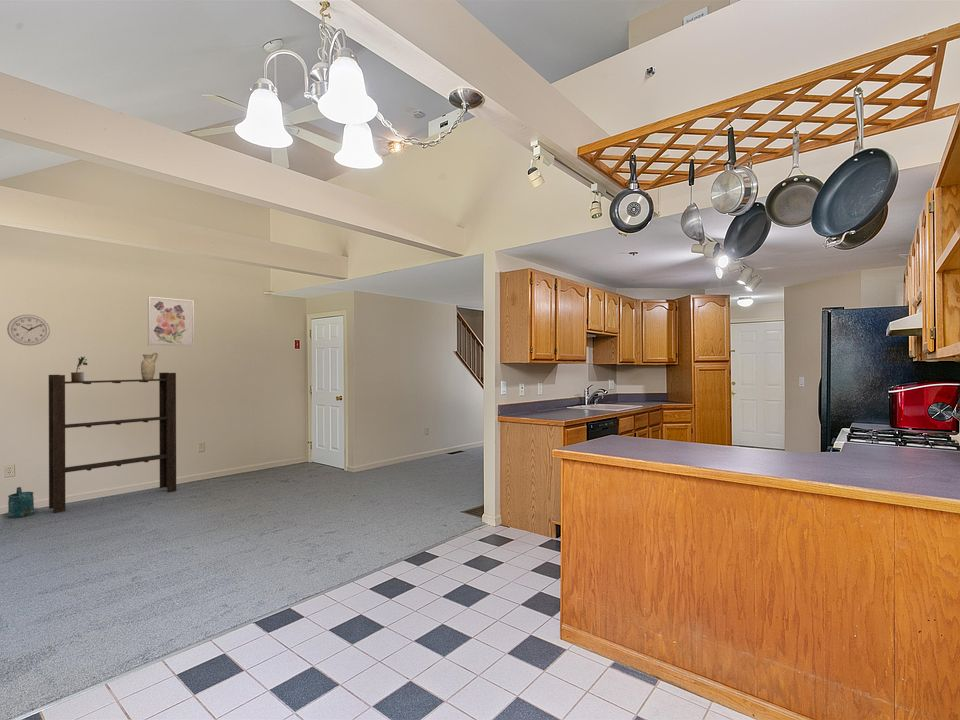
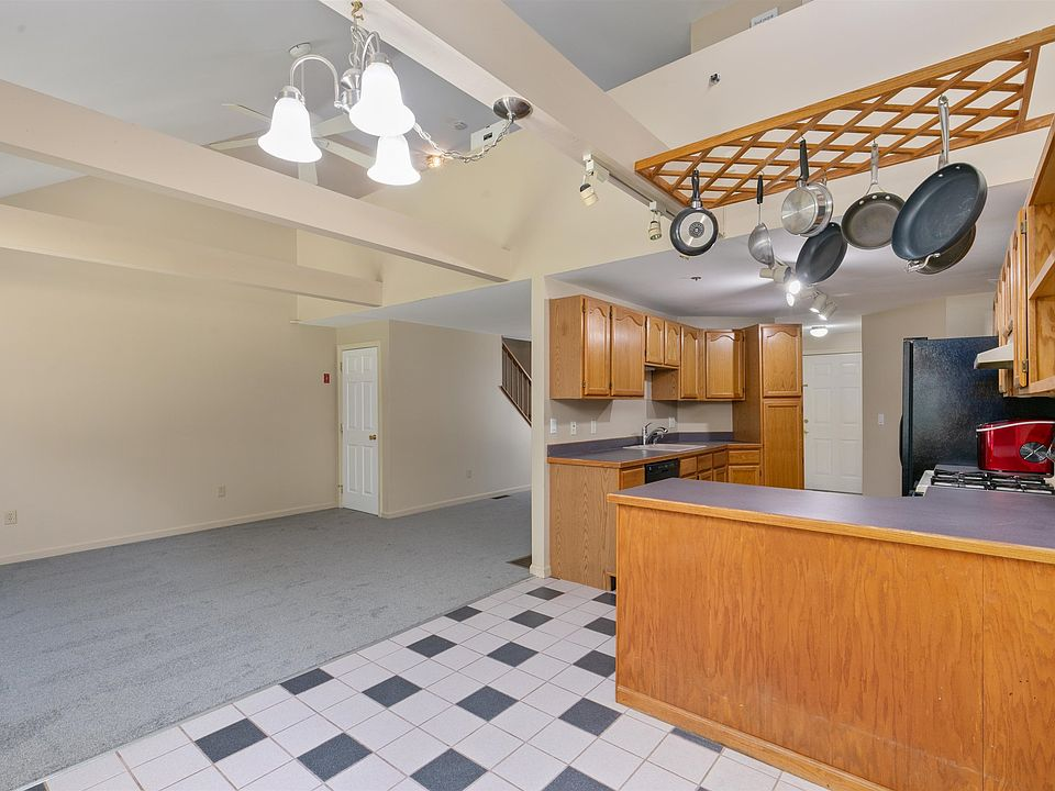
- wall clock [6,314,51,347]
- watering can [7,486,35,519]
- wall art [147,296,195,347]
- ceramic jug [140,352,159,380]
- potted plant [70,356,89,382]
- bookshelf [48,372,177,514]
